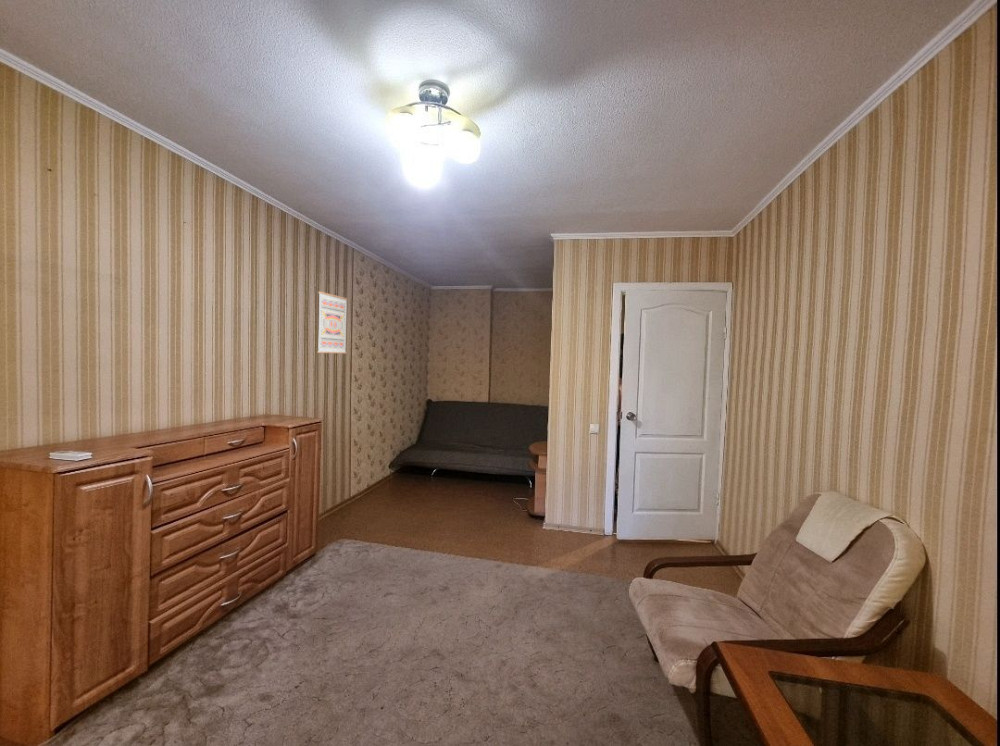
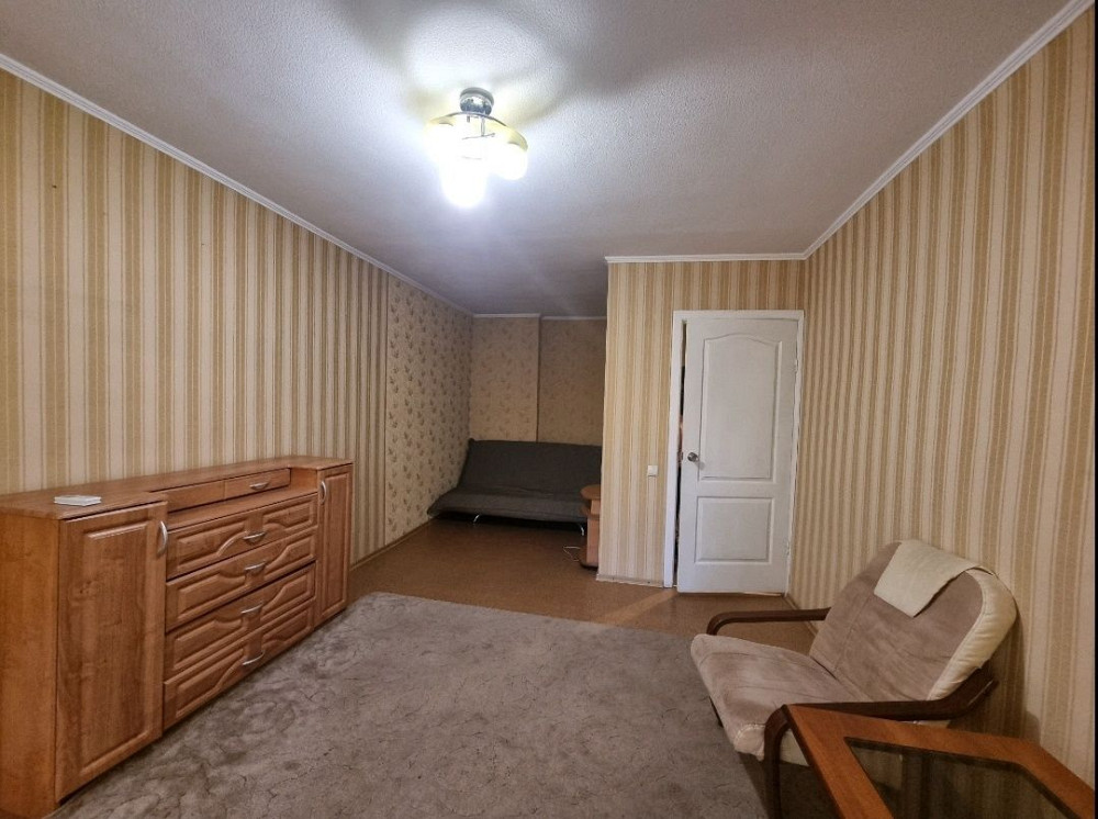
- wall art [316,291,349,355]
